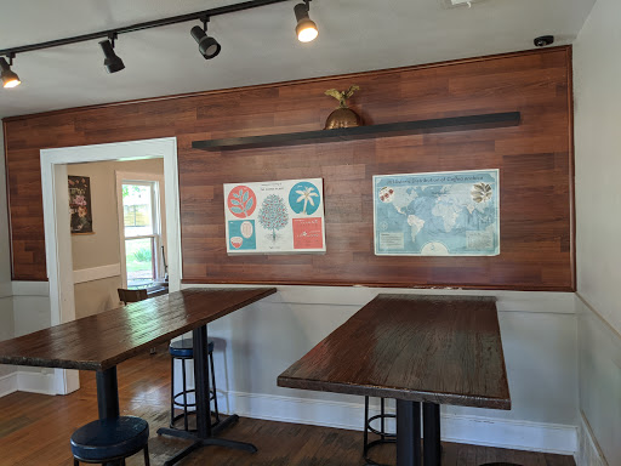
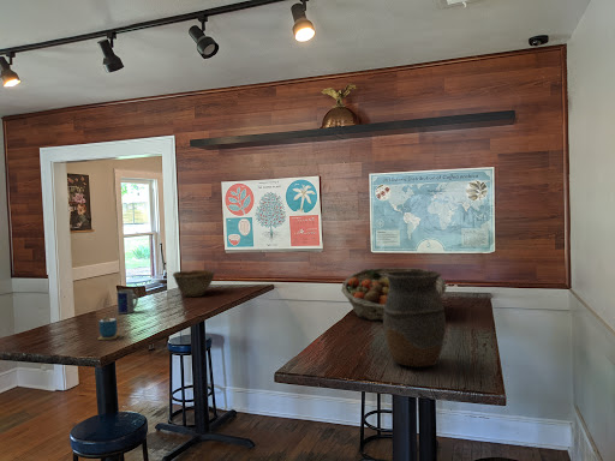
+ mug [115,288,139,315]
+ cup [97,315,120,341]
+ bowl [172,269,216,298]
+ fruit basket [340,267,447,322]
+ vase [382,270,447,369]
